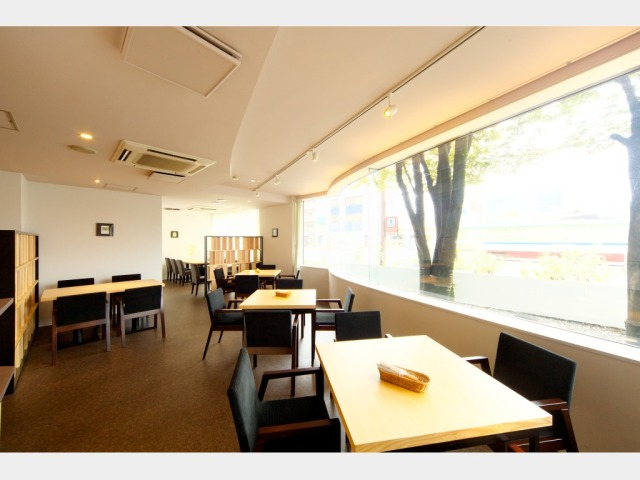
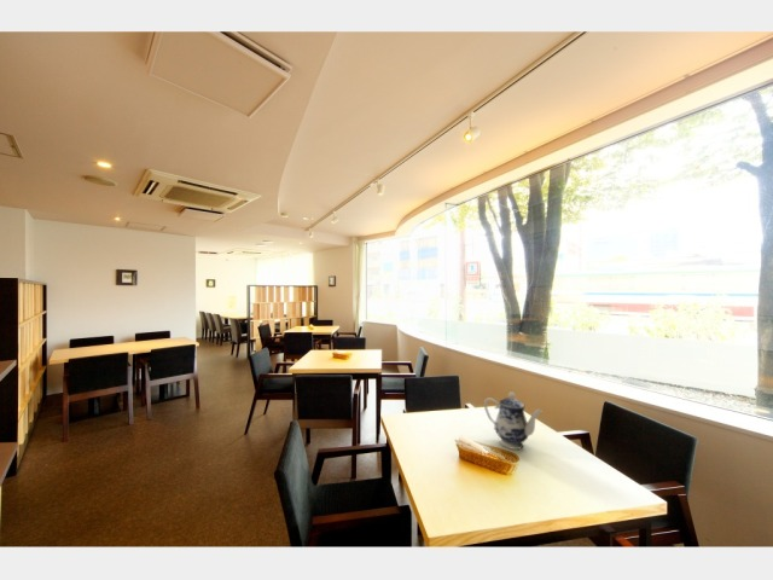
+ teapot [483,390,544,451]
